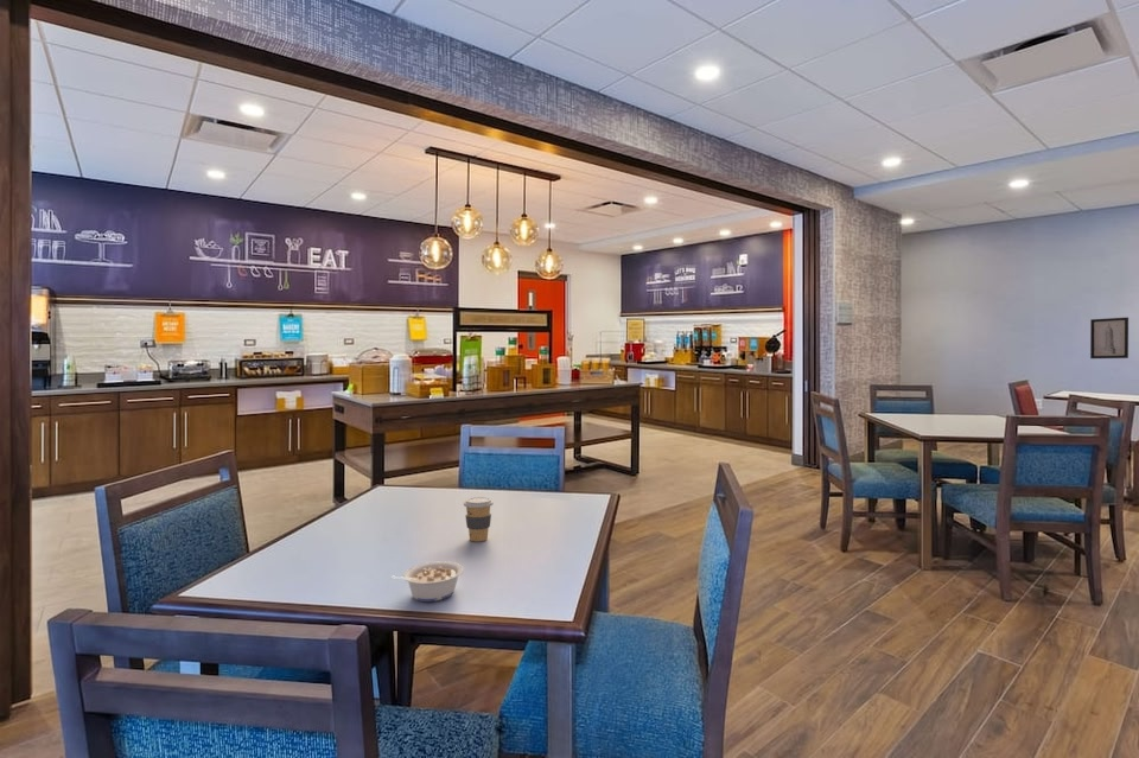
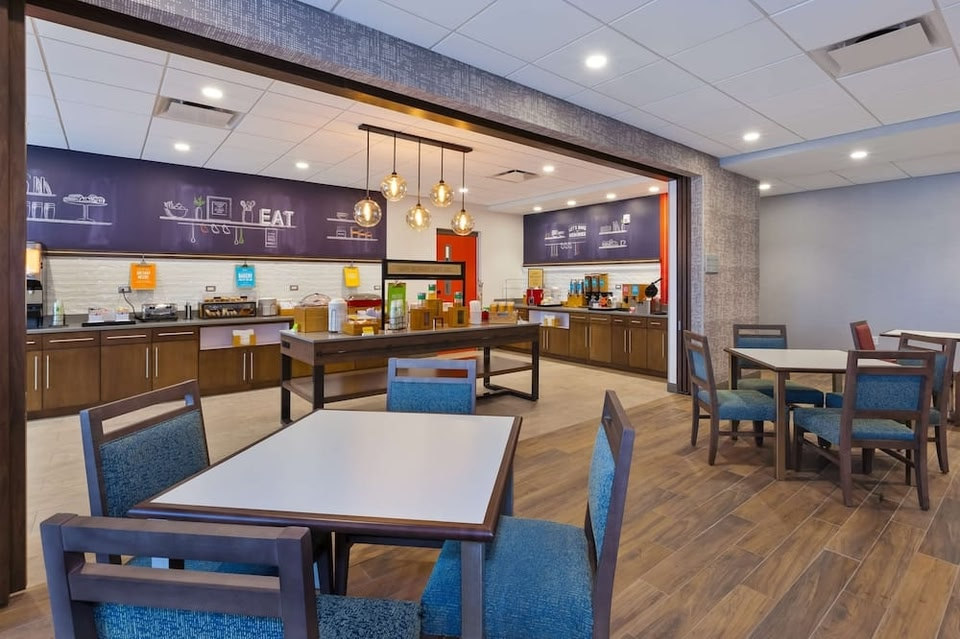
- coffee cup [463,496,495,542]
- wall art [1089,317,1130,359]
- legume [390,560,464,603]
